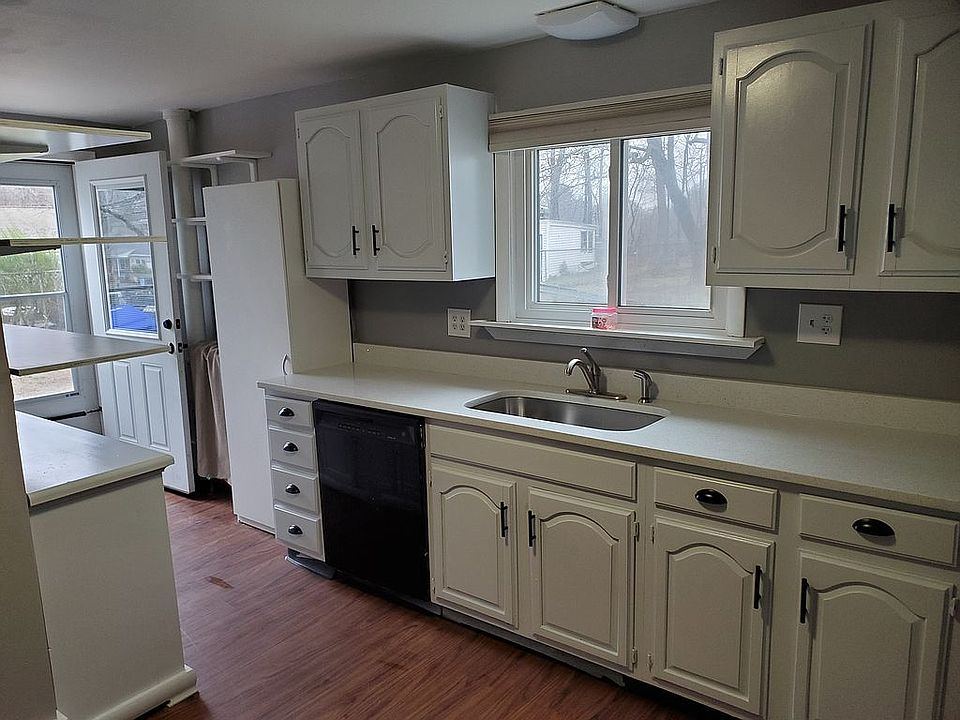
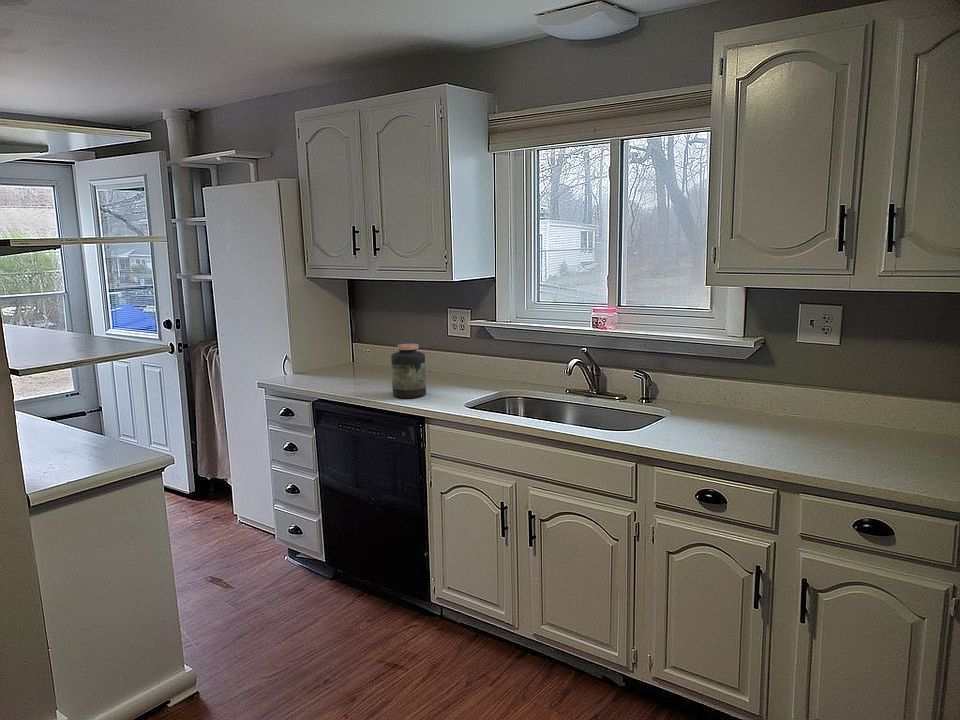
+ jar [390,343,427,399]
